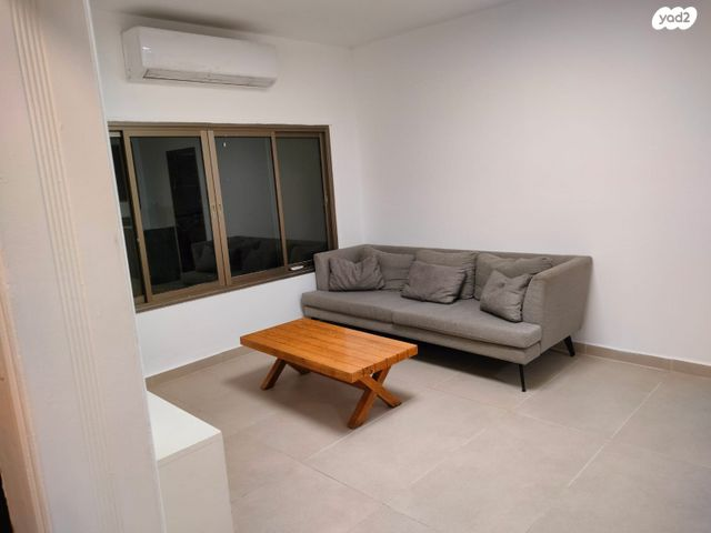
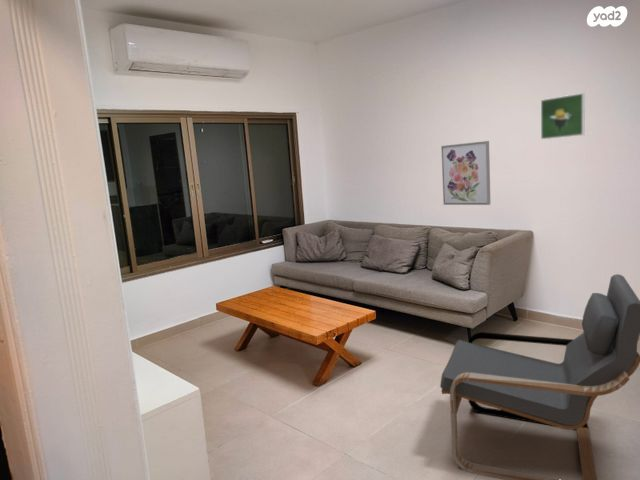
+ wall art [440,140,491,206]
+ armchair [439,273,640,480]
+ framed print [540,92,586,140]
